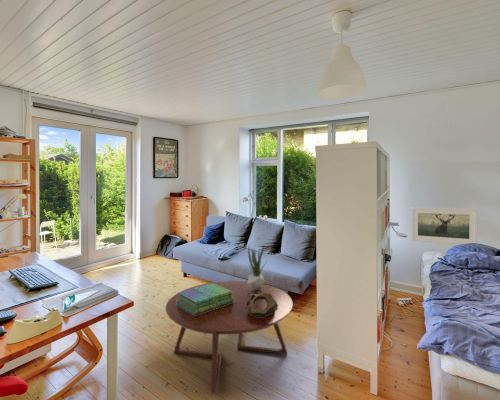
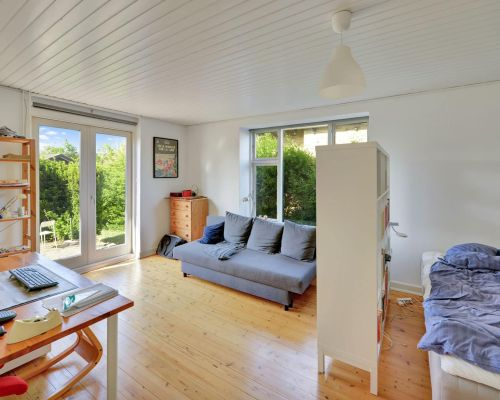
- coffee table [164,280,294,395]
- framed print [410,206,479,245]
- decorative bowl [246,292,278,317]
- potted plant [246,243,268,291]
- stack of books [176,283,234,315]
